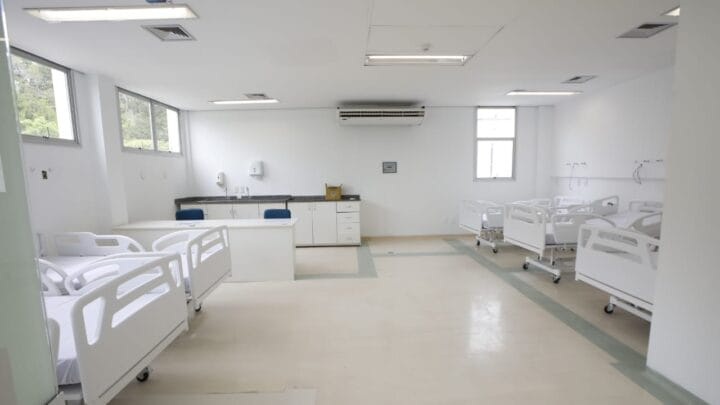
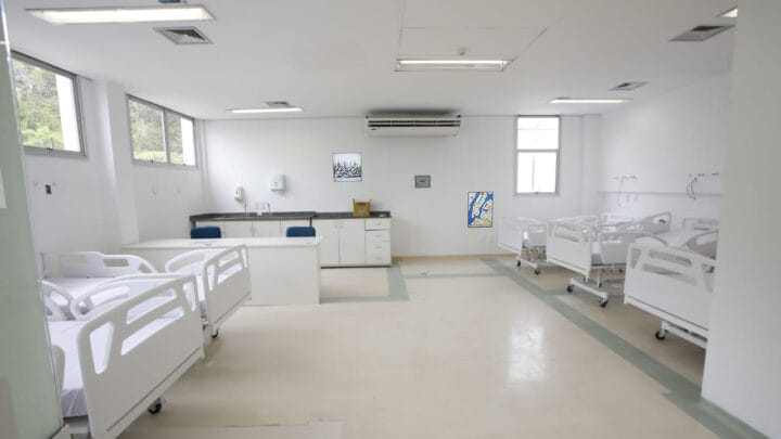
+ wall art [466,191,495,229]
+ wall art [332,152,363,183]
